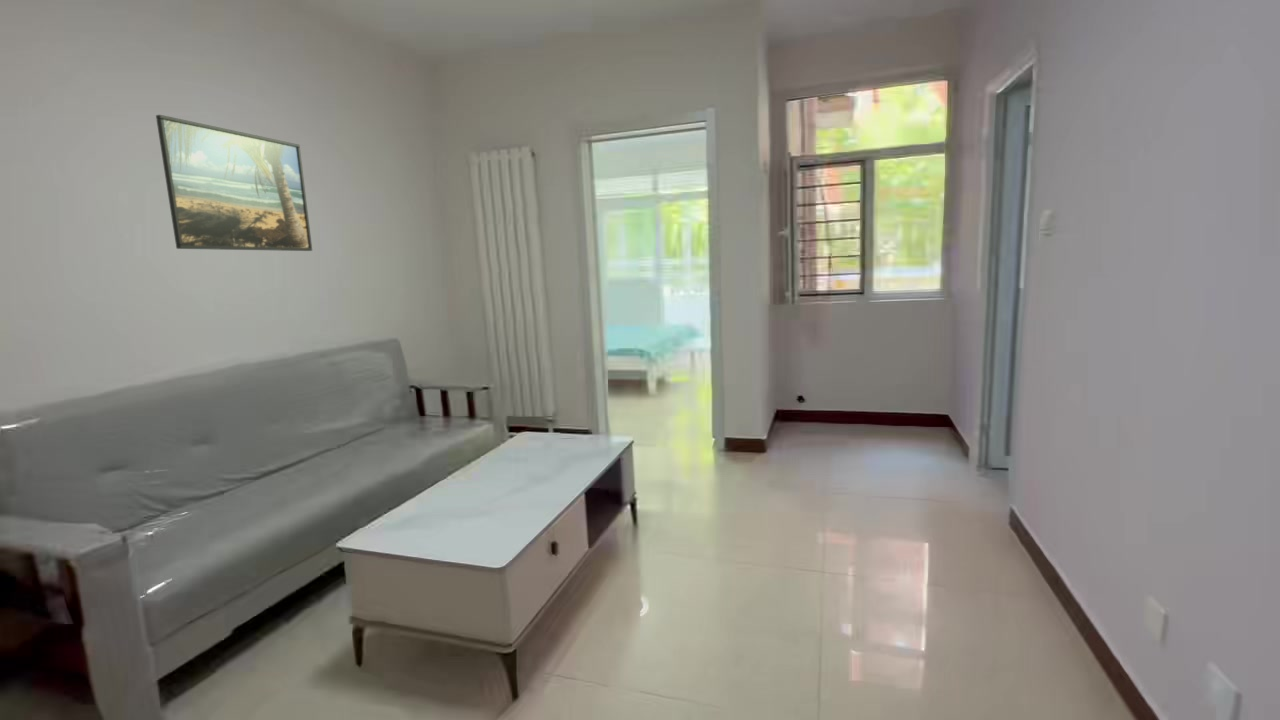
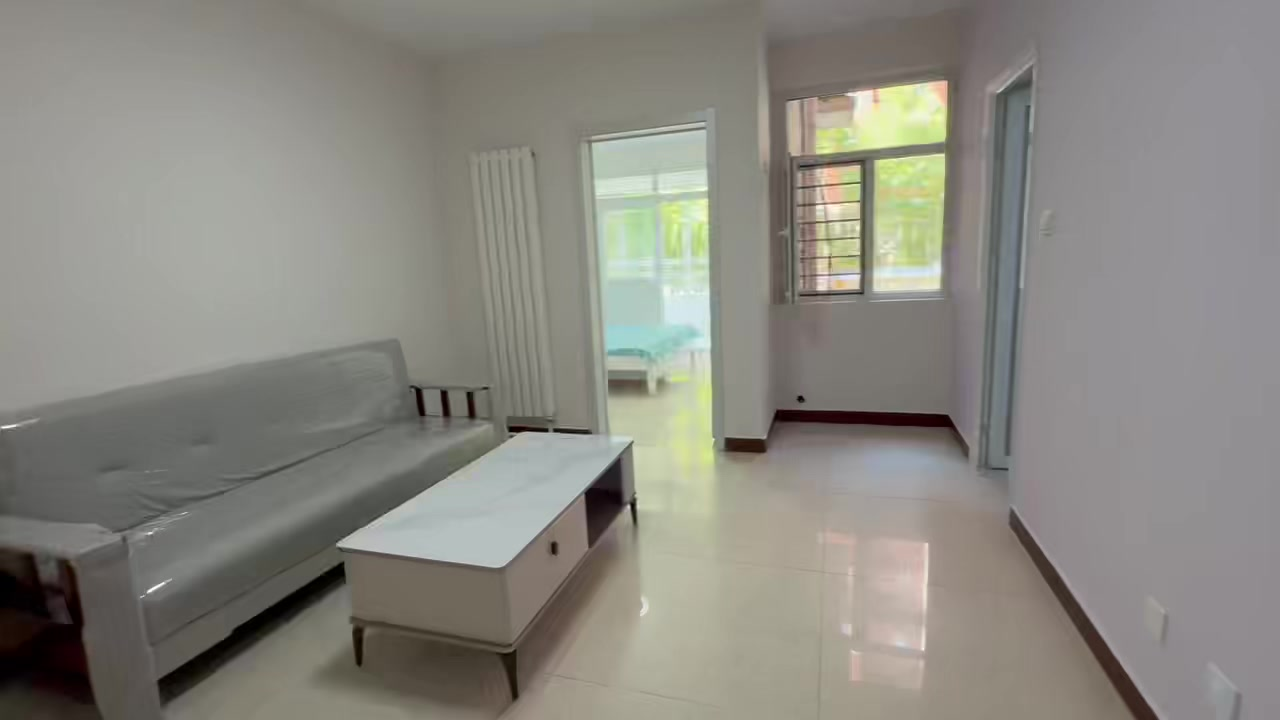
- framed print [155,114,313,252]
